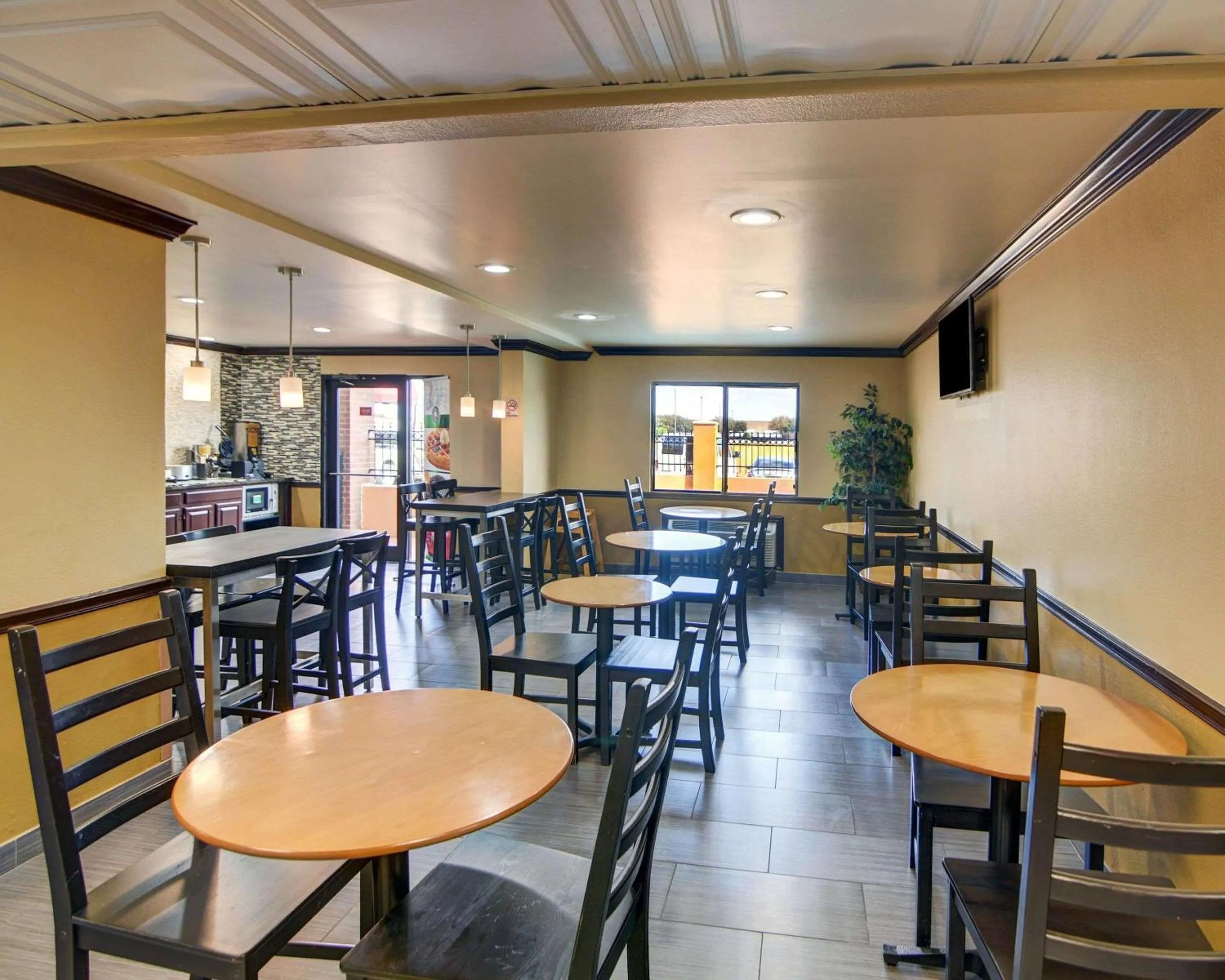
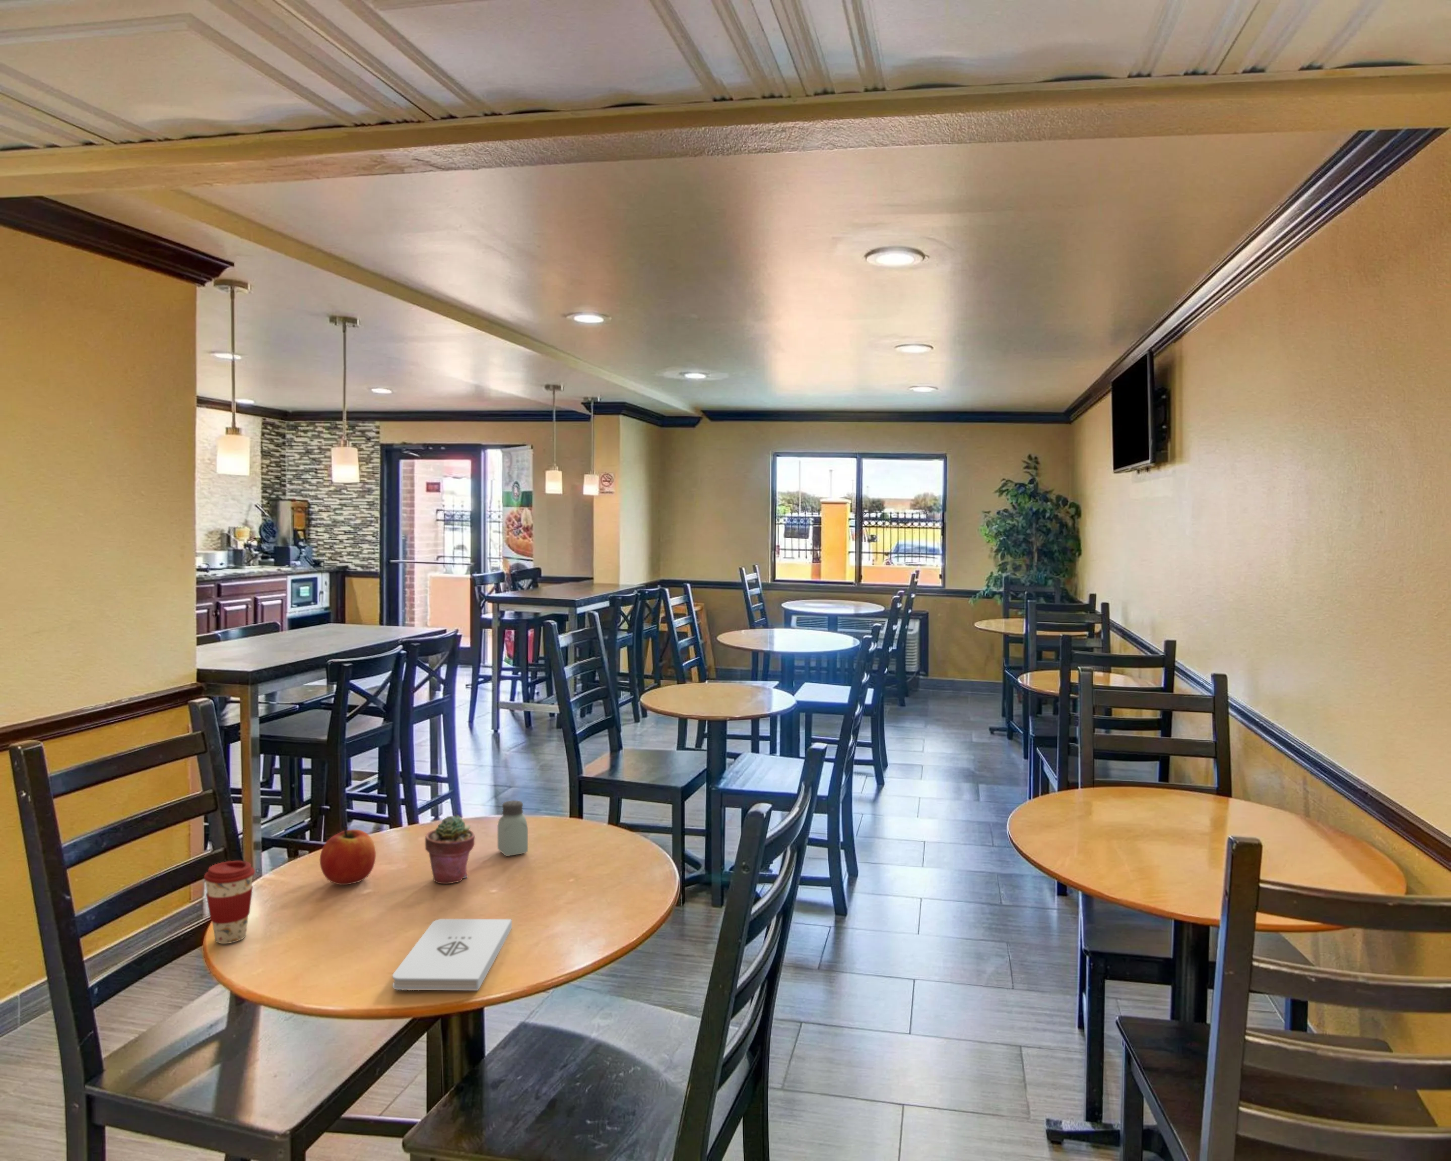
+ apple [320,827,377,885]
+ coffee cup [203,860,256,944]
+ saltshaker [497,800,528,857]
+ notepad [392,918,513,990]
+ potted succulent [425,815,476,884]
